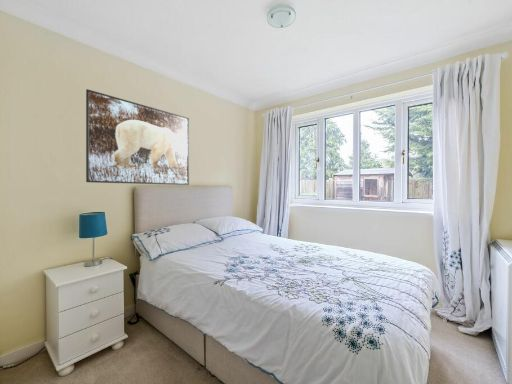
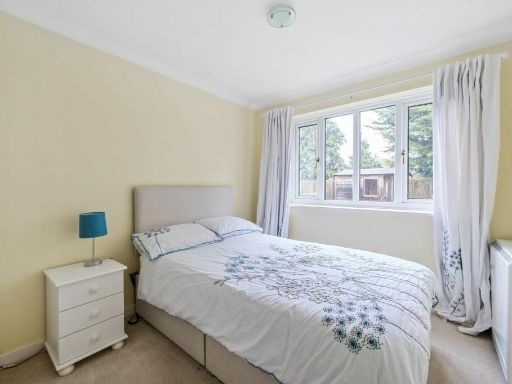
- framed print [85,88,190,186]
